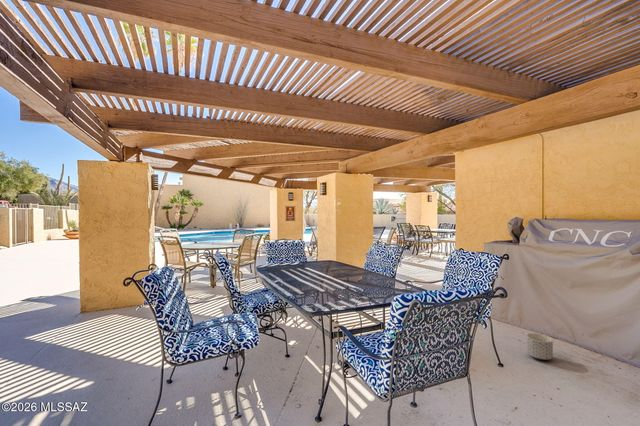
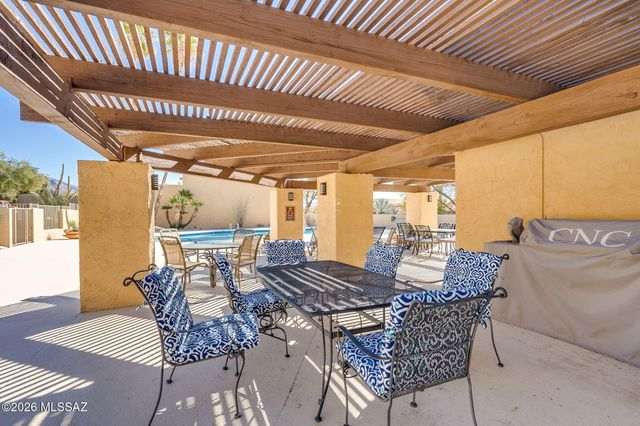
- planter [526,332,554,361]
